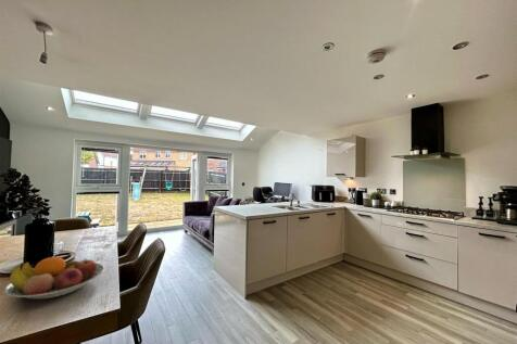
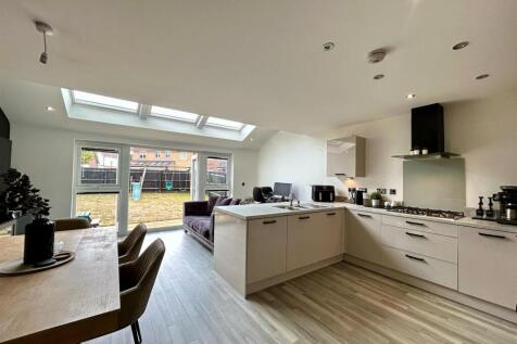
- fruit bowl [3,256,105,300]
